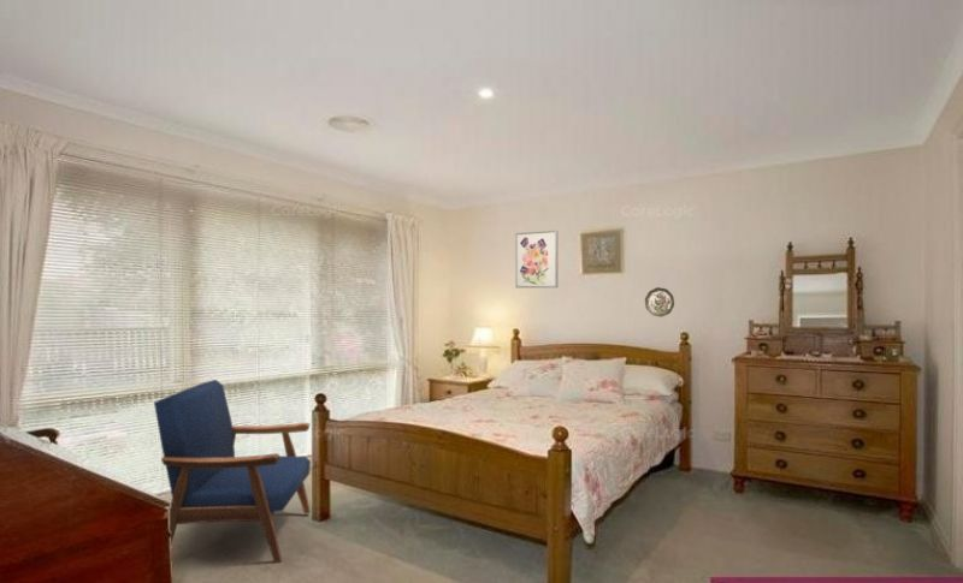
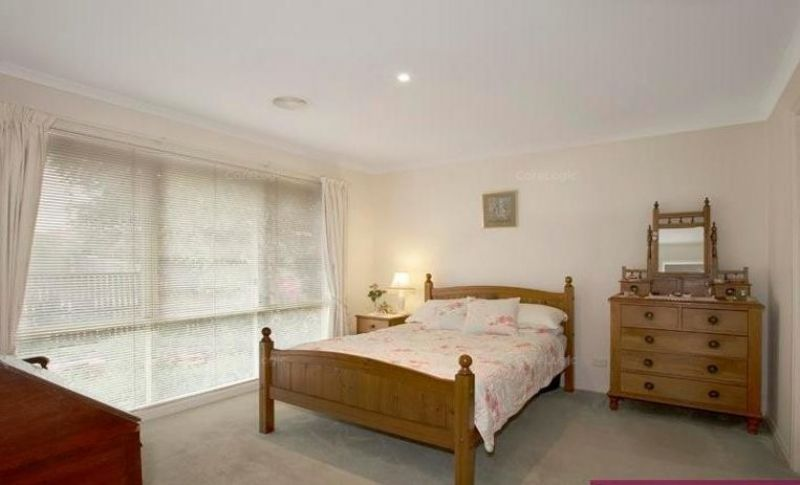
- decorative plate [644,286,675,319]
- armchair [153,379,312,564]
- wall art [514,230,560,290]
